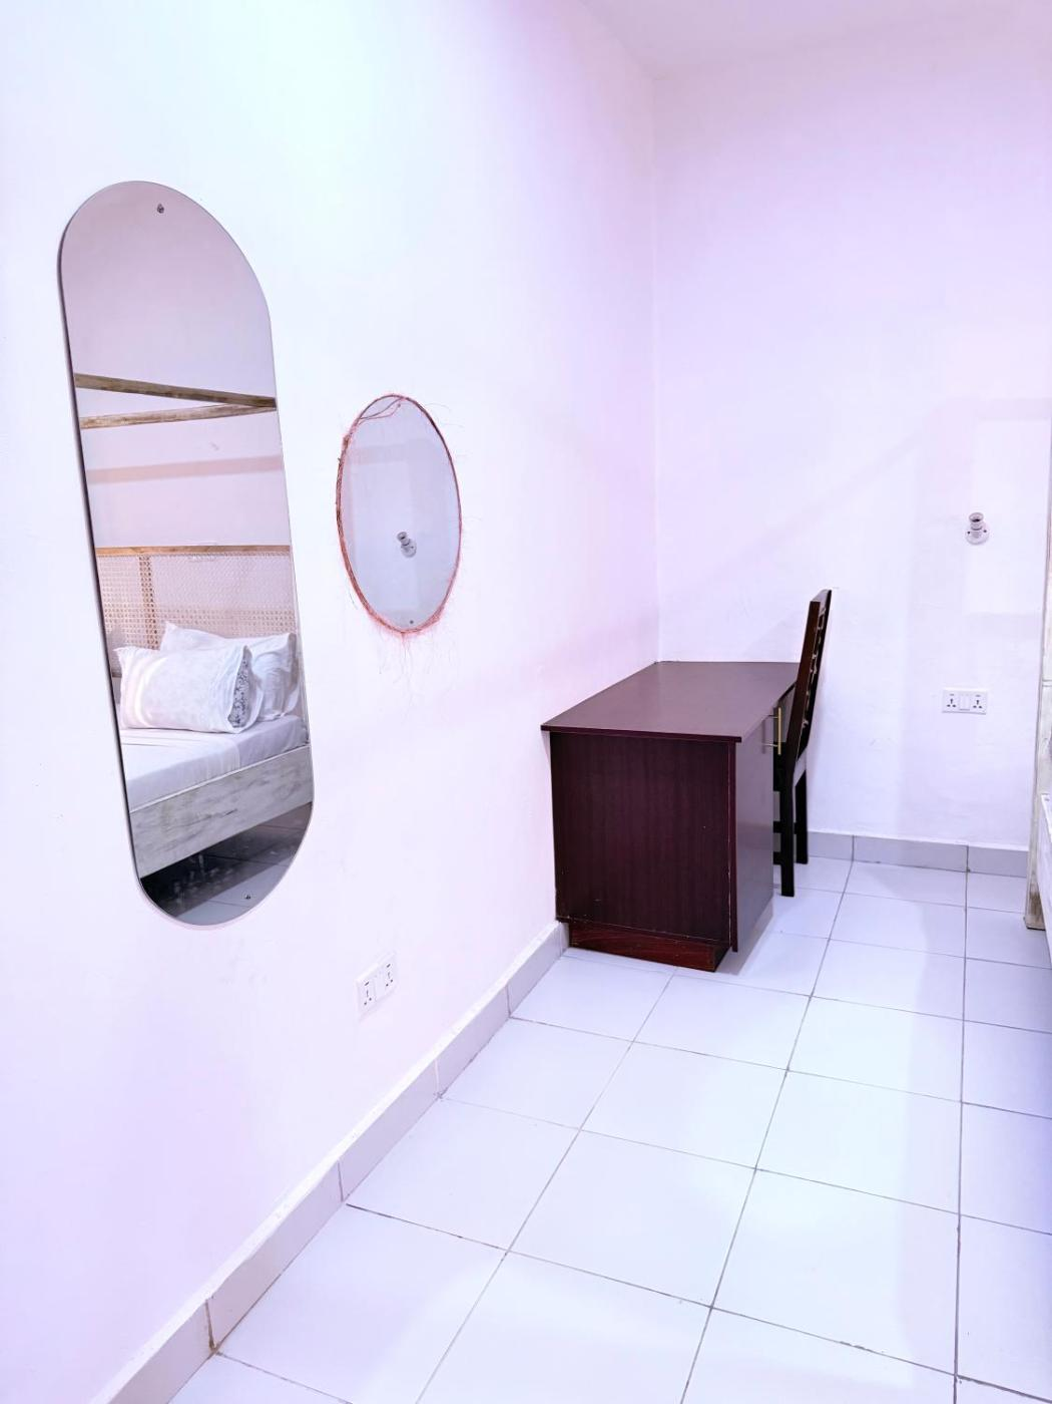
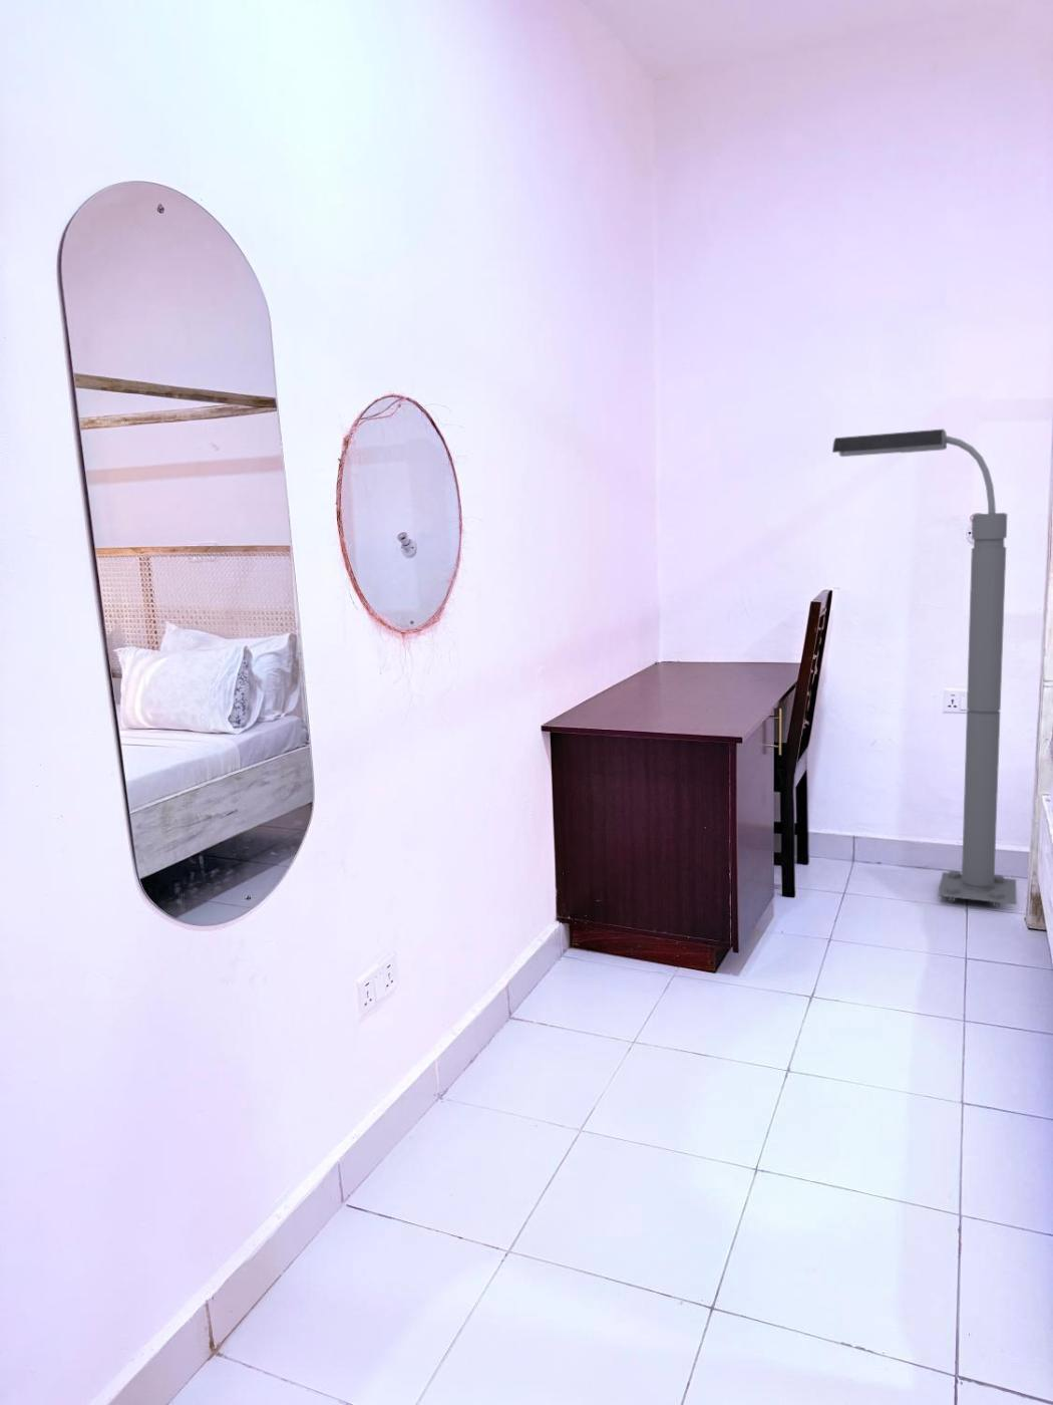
+ floor lamp [832,428,1016,908]
